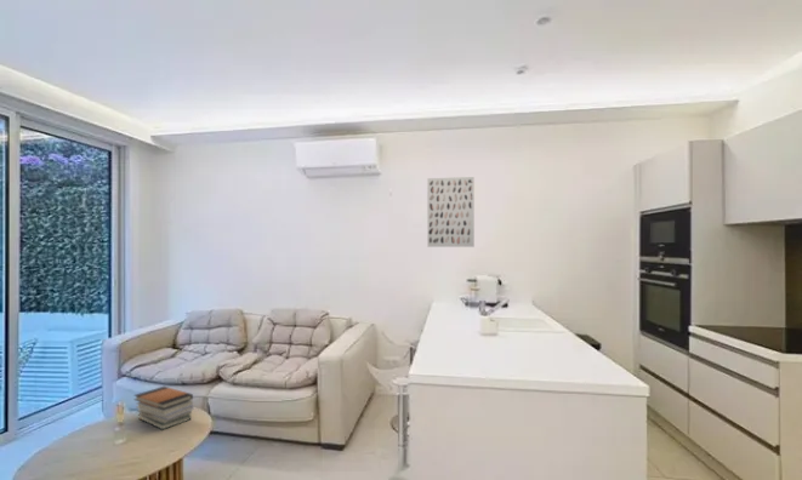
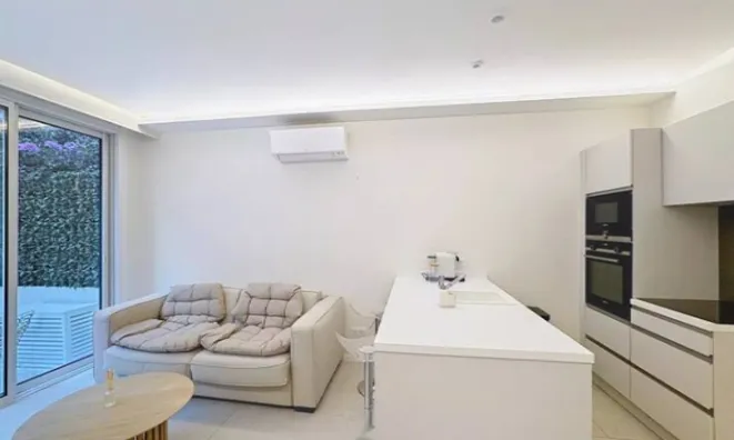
- book stack [132,385,194,430]
- wall art [426,176,476,248]
